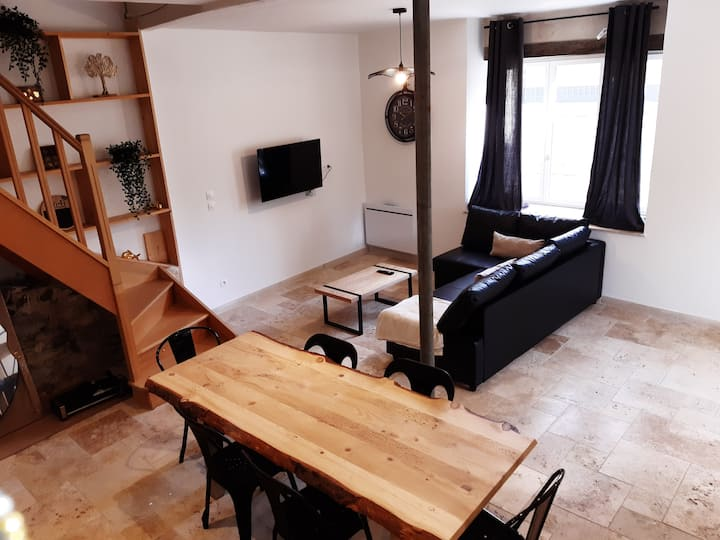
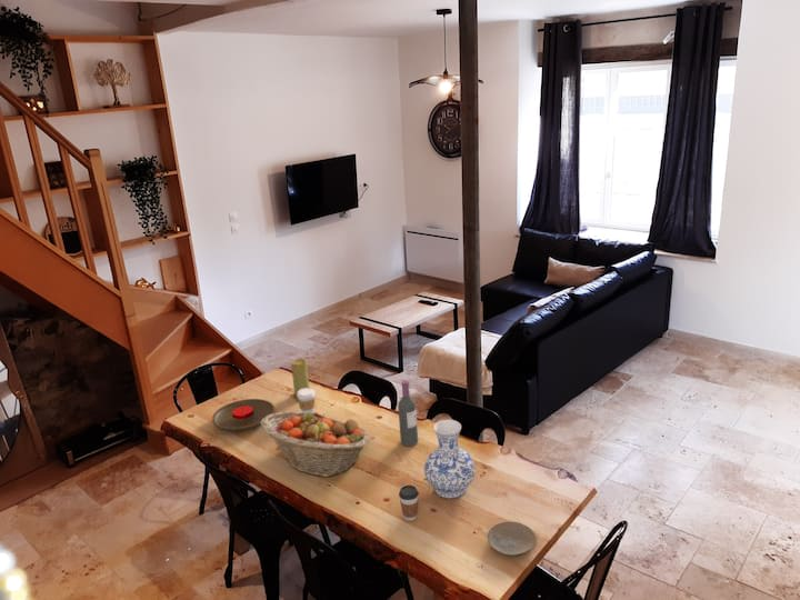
+ coffee cup [398,484,420,522]
+ plate [487,521,537,557]
+ wine bottle [397,380,419,448]
+ fruit basket [260,410,371,478]
+ vase [423,419,477,500]
+ coffee cup [297,388,316,413]
+ plate [211,398,276,432]
+ candle [290,357,311,401]
